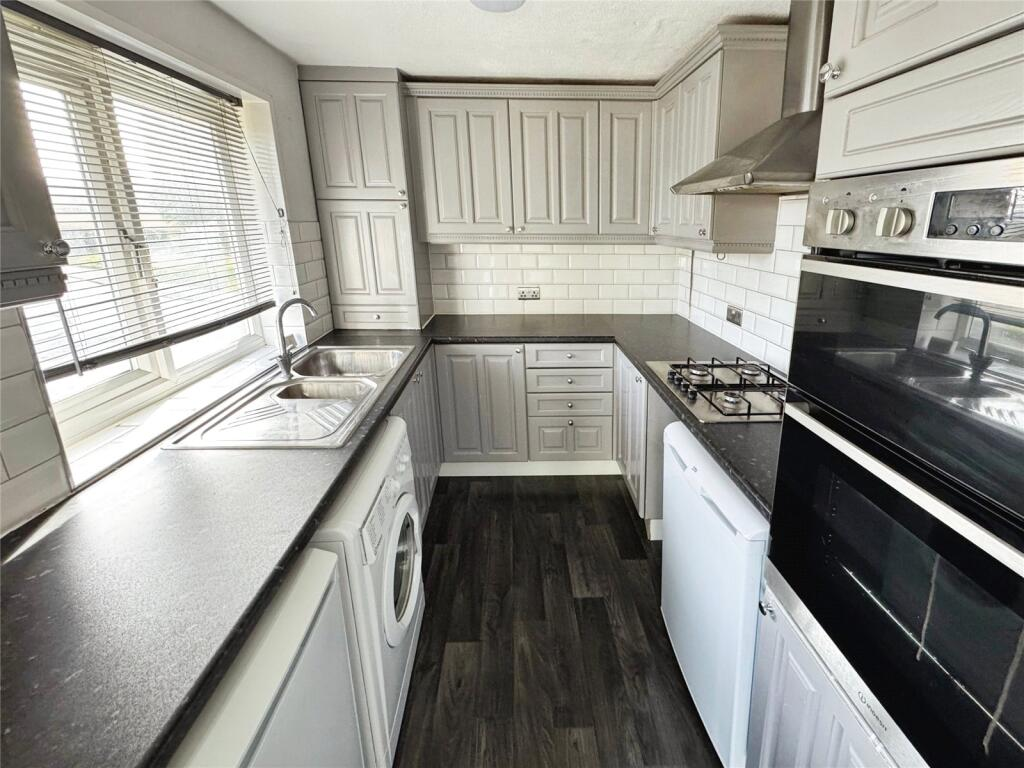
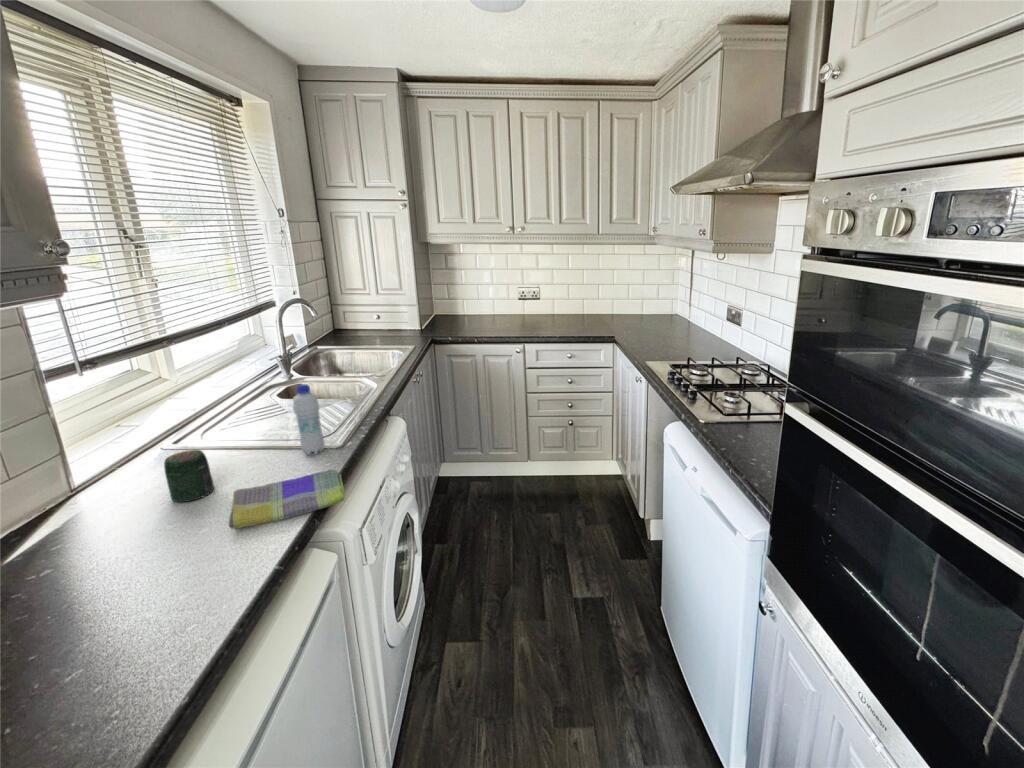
+ dish towel [228,468,346,530]
+ bottle [292,383,326,456]
+ jar [163,449,215,503]
